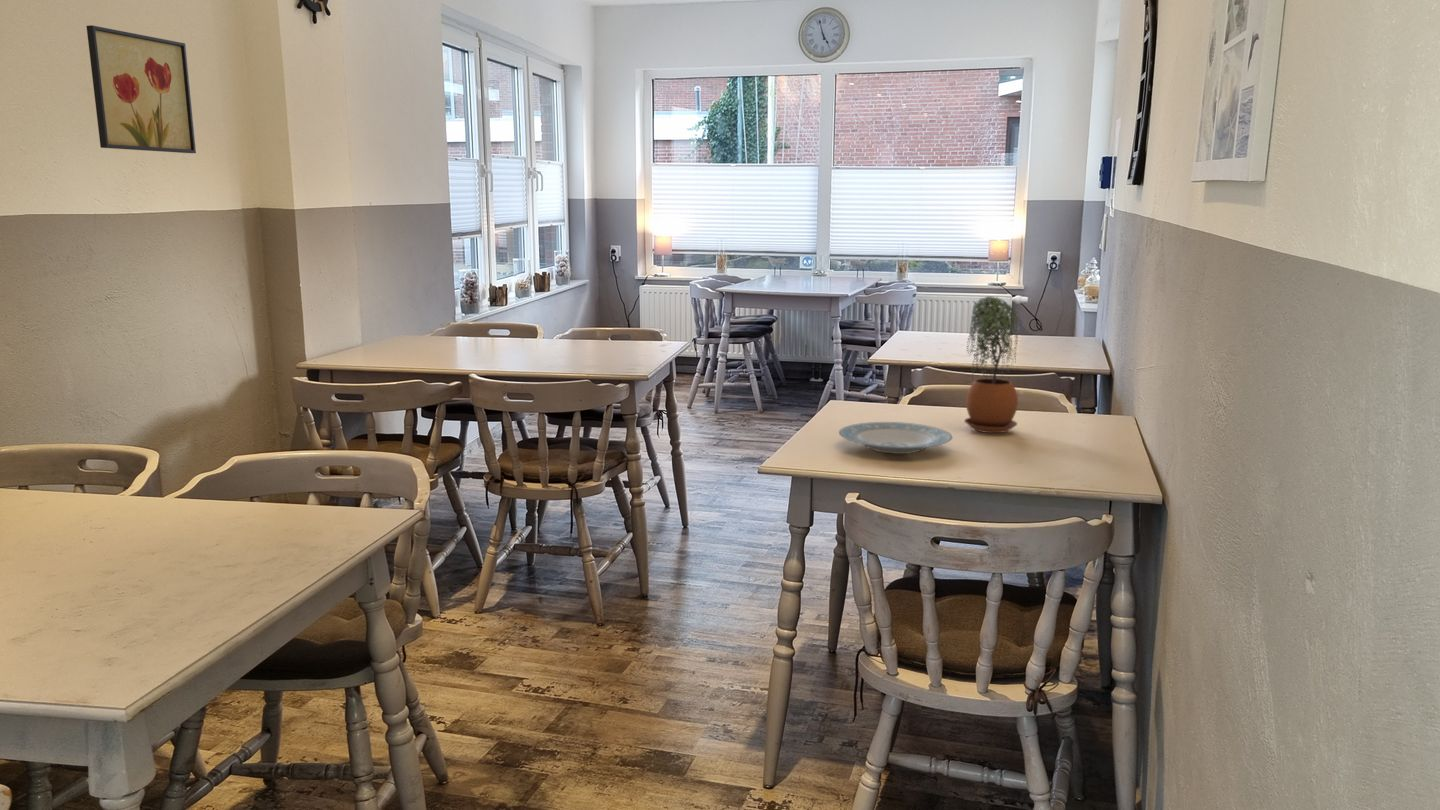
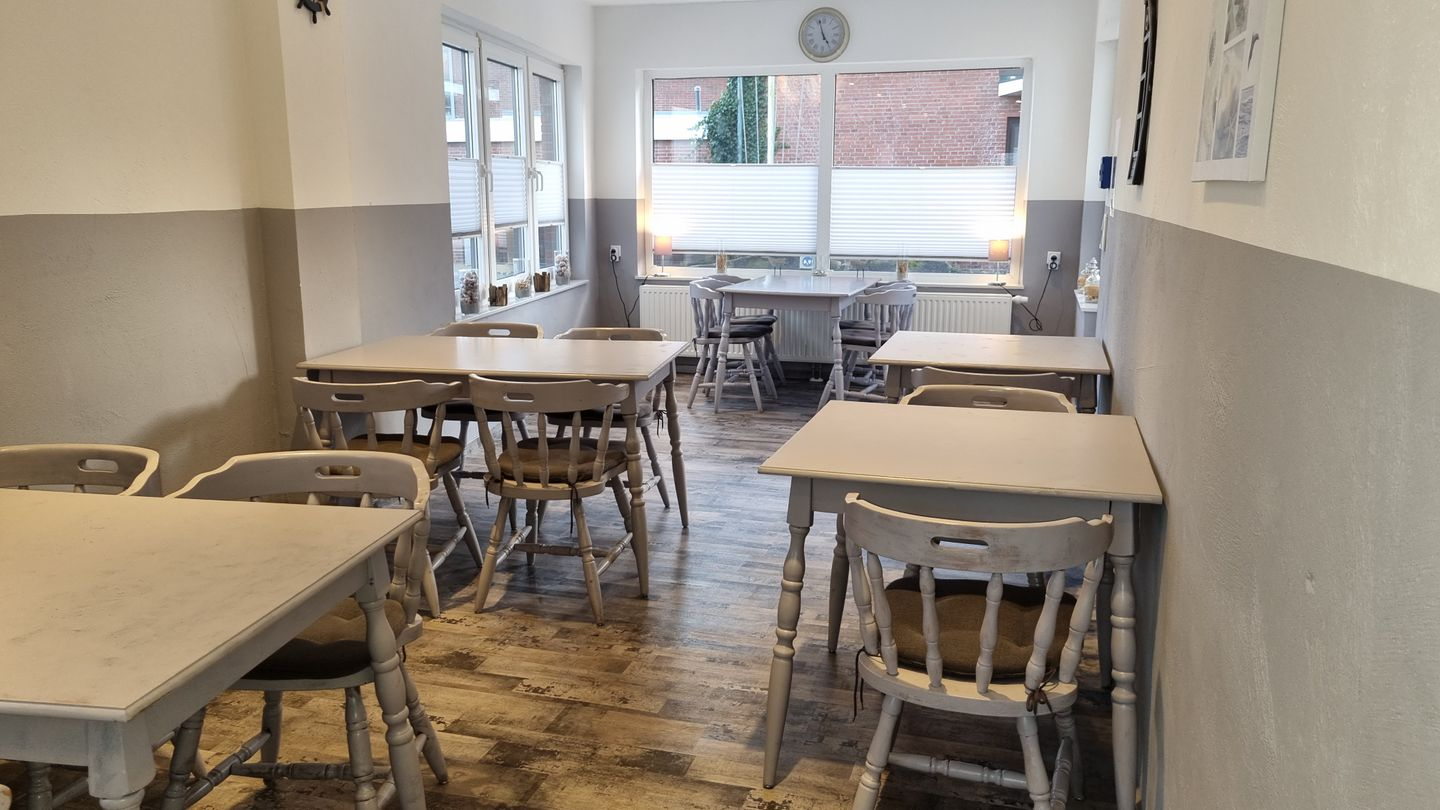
- wall art [85,24,197,154]
- potted plant [963,295,1019,434]
- plate [838,421,953,455]
